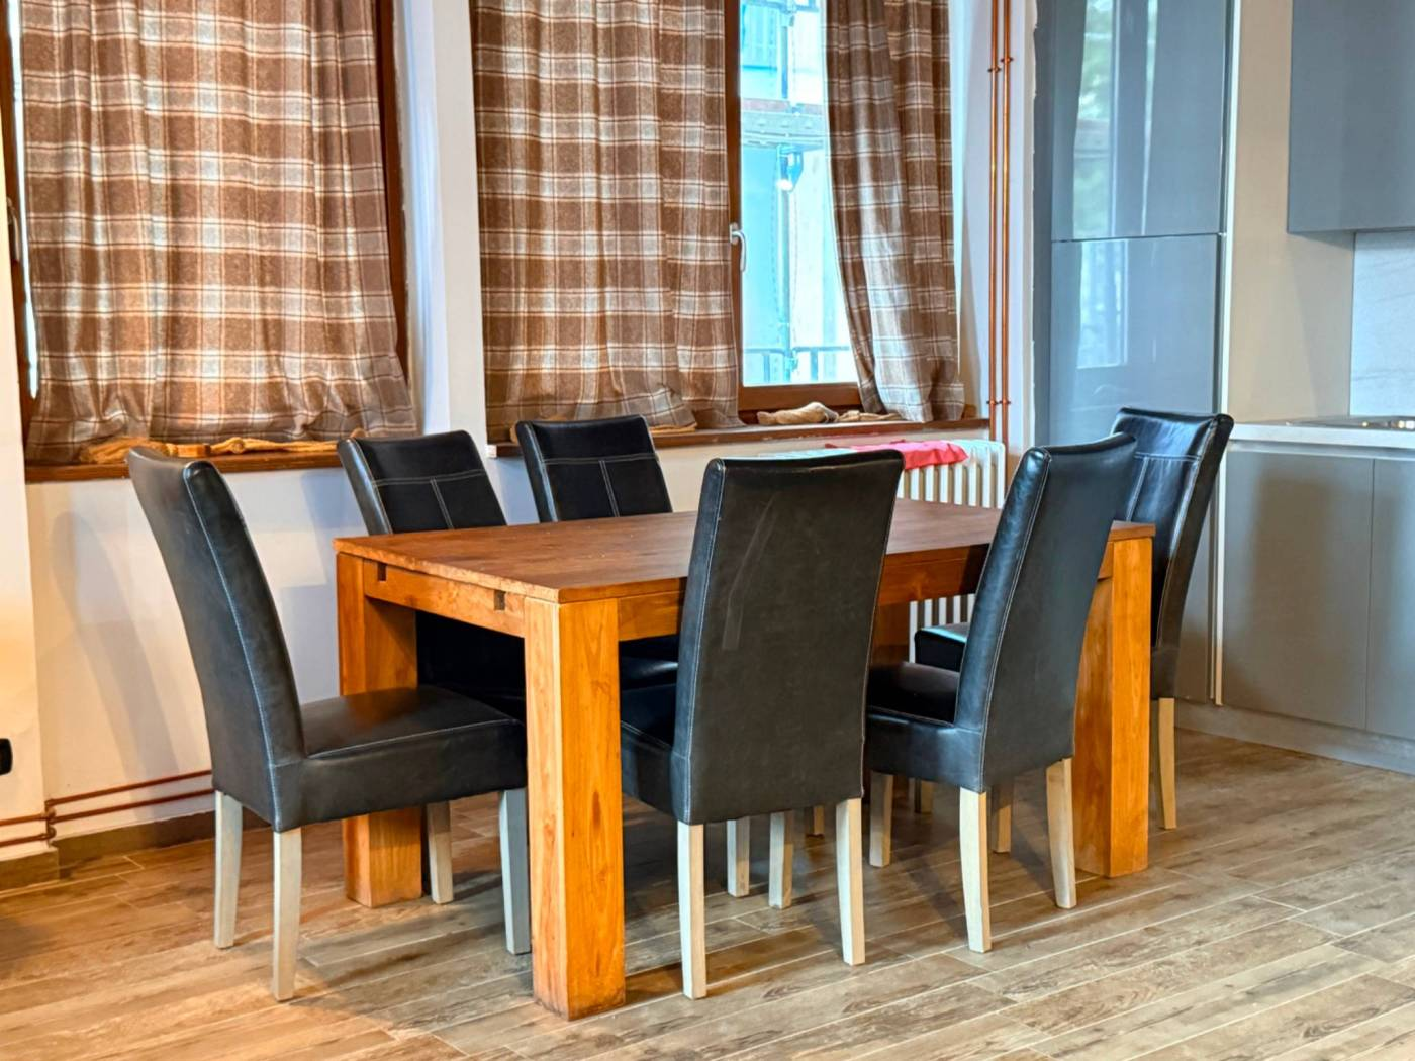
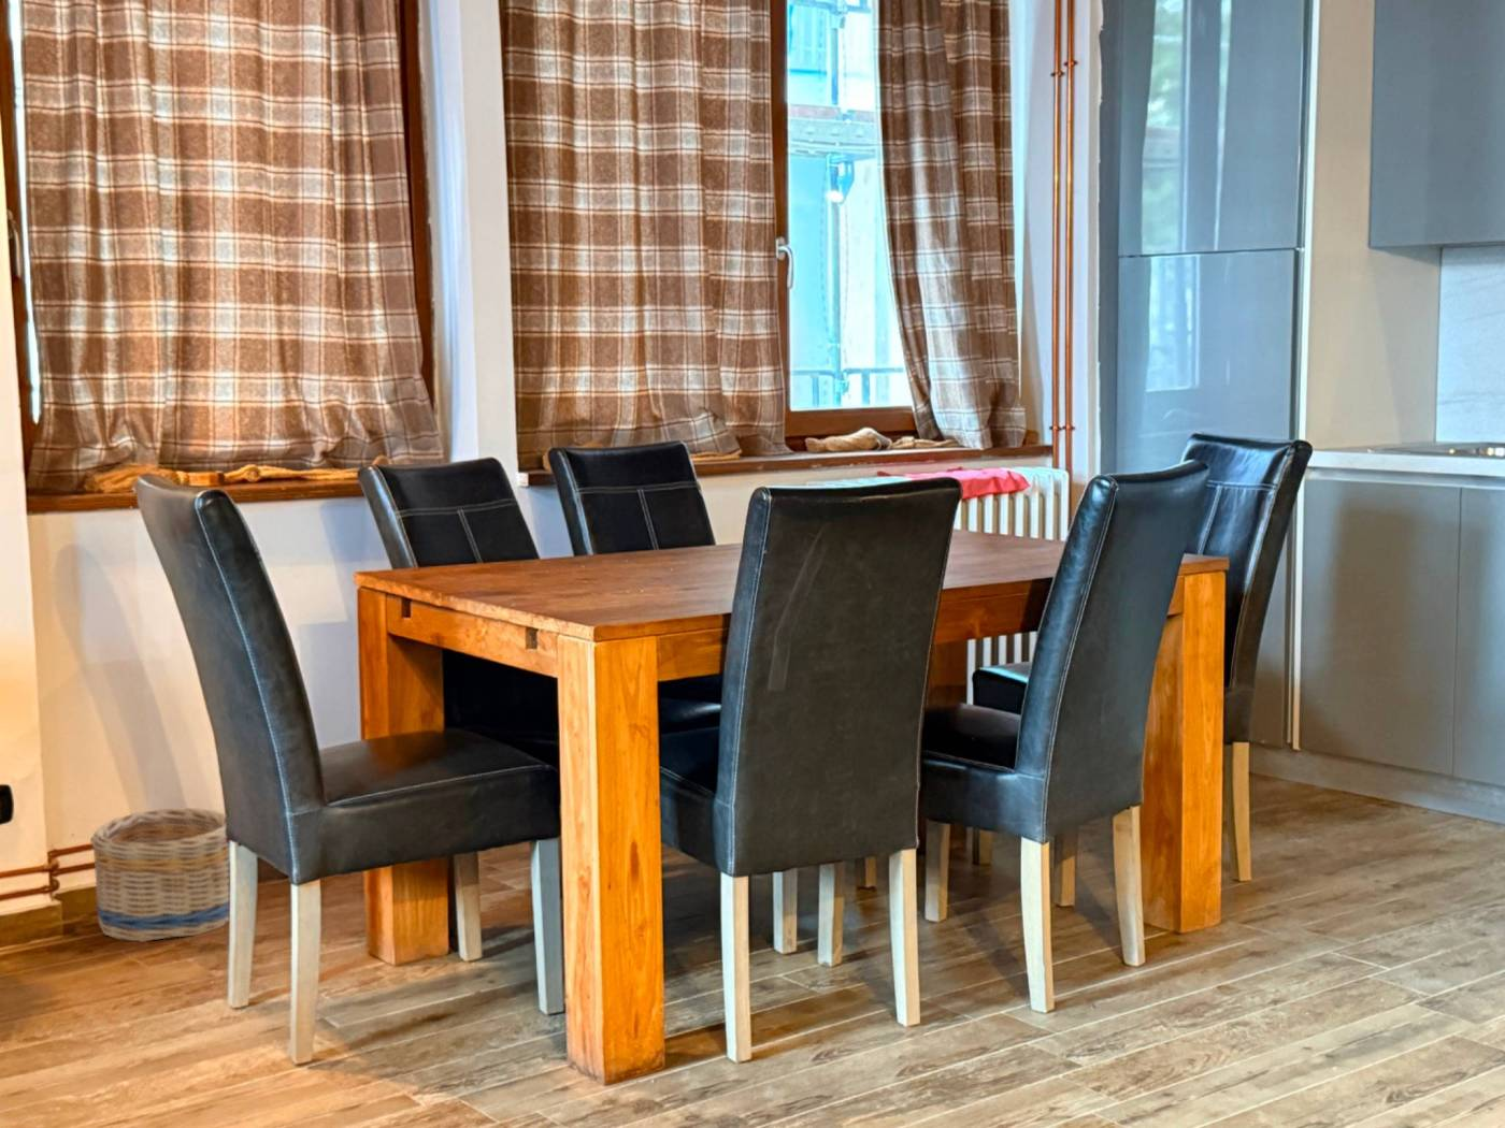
+ basket [89,807,230,943]
